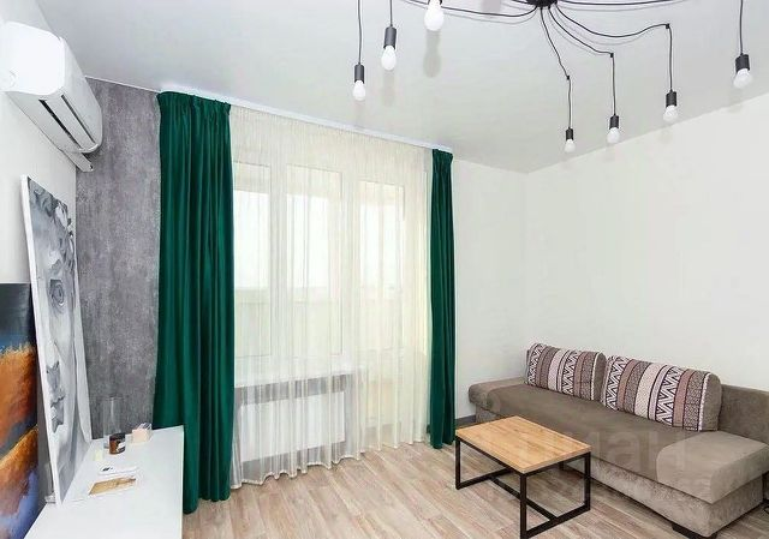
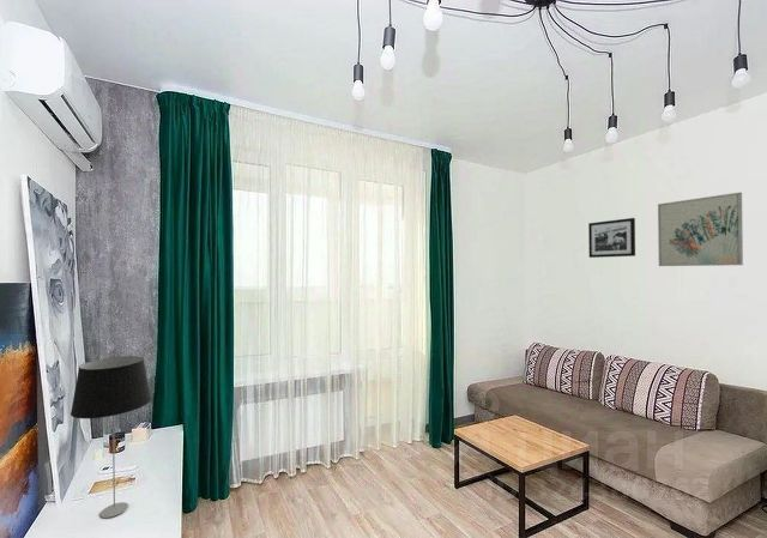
+ table lamp [70,355,152,519]
+ picture frame [587,217,636,259]
+ wall art [657,192,744,267]
